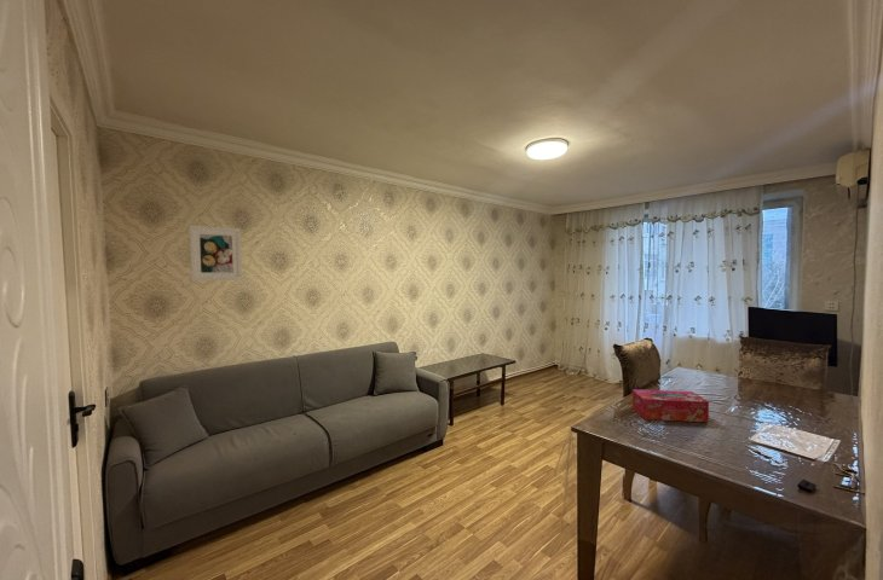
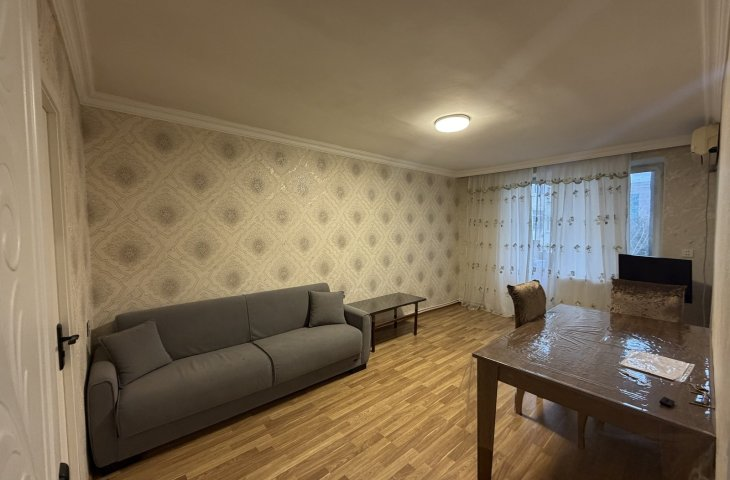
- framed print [189,224,243,282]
- tissue box [631,388,710,423]
